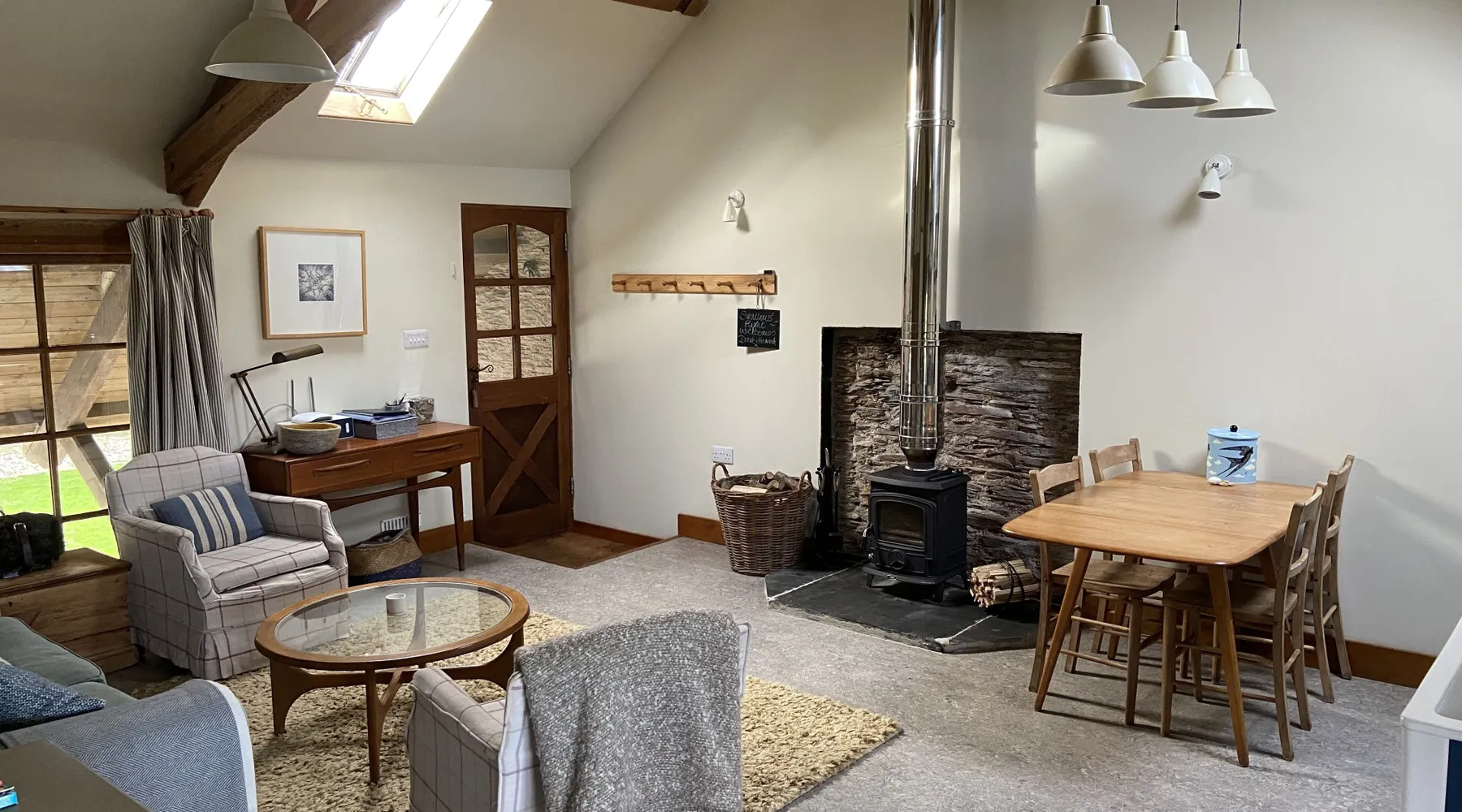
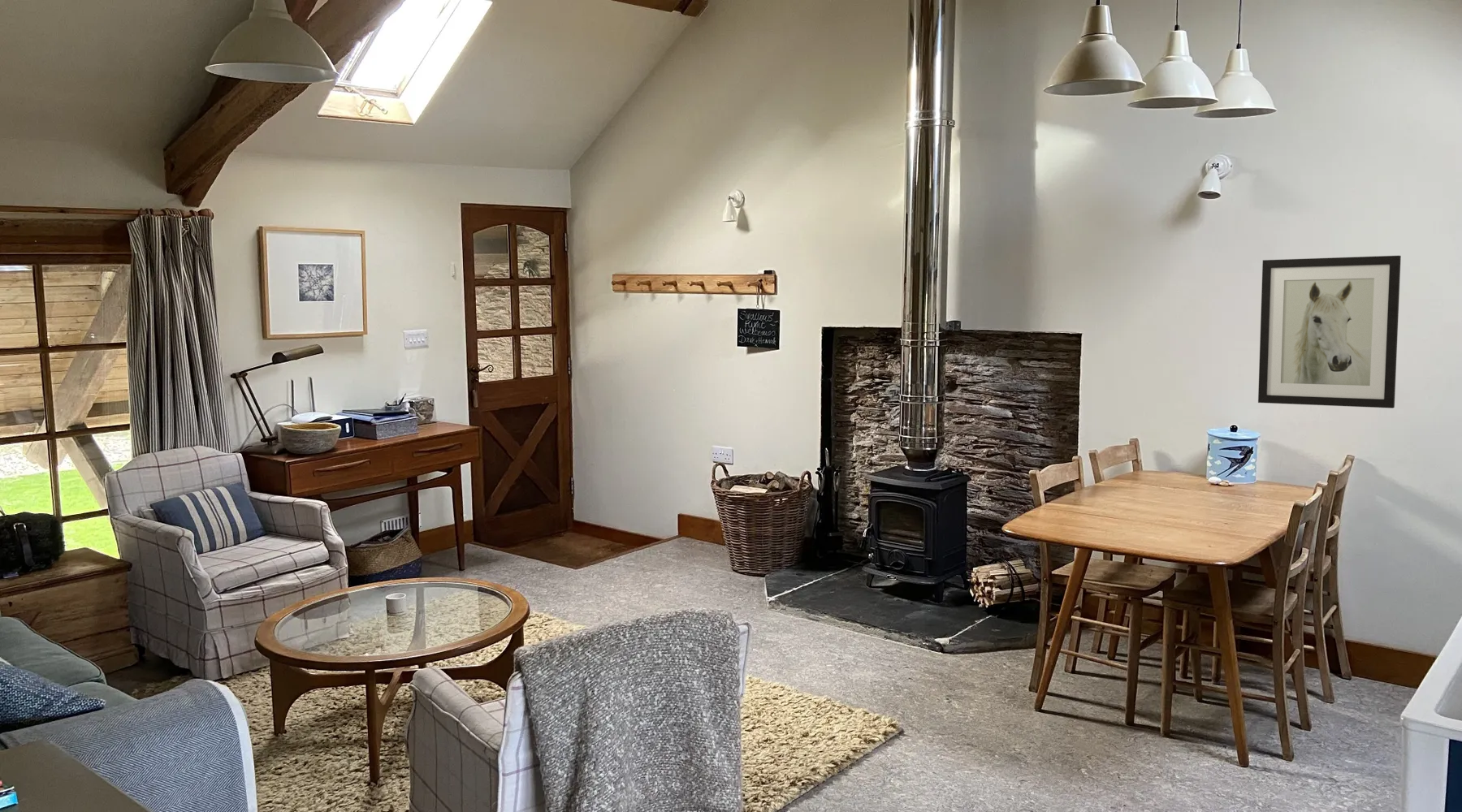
+ wall art [1257,255,1402,409]
